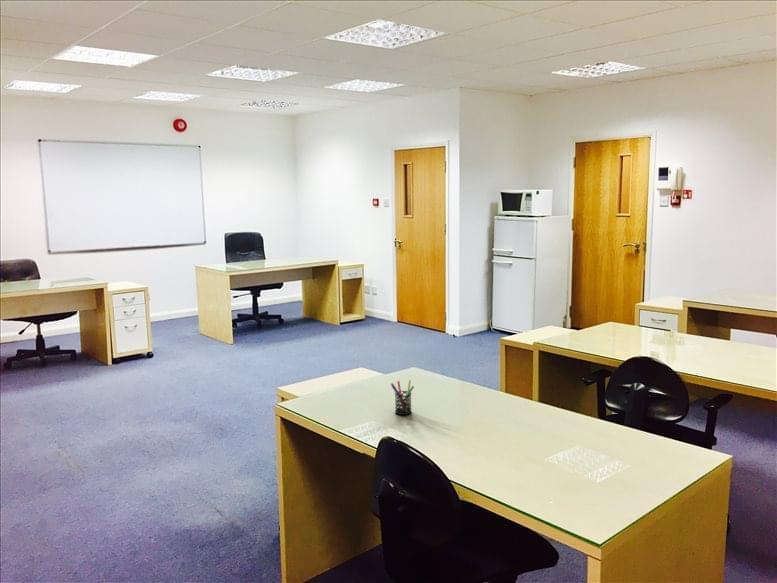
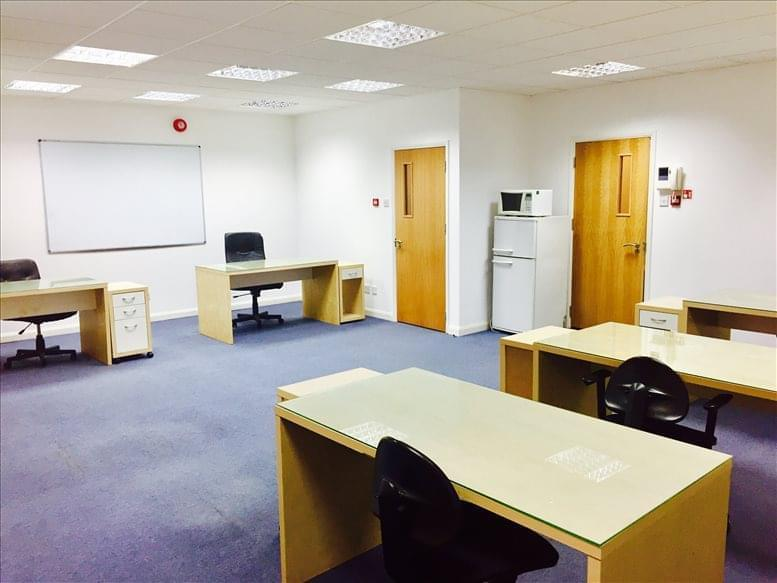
- pen holder [390,379,415,416]
